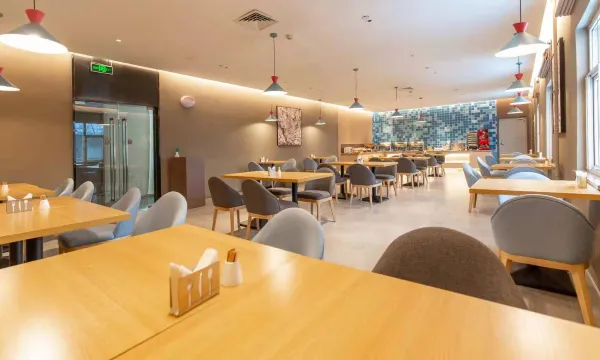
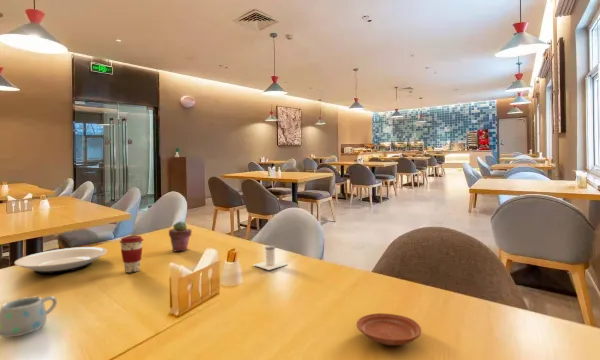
+ plate [14,246,108,275]
+ plate [356,312,422,346]
+ mug [0,295,58,338]
+ coffee cup [119,235,144,273]
+ potted succulent [168,220,193,252]
+ salt shaker [254,245,289,271]
